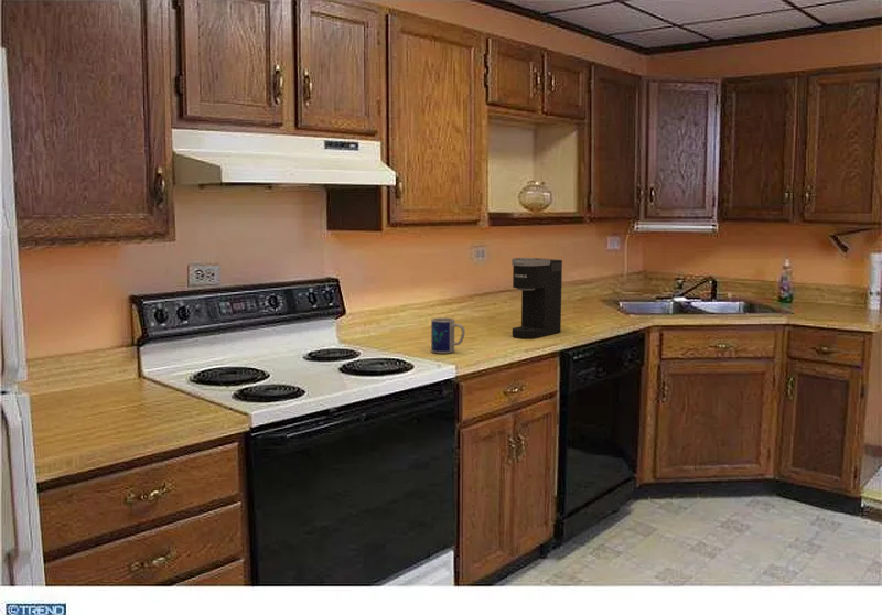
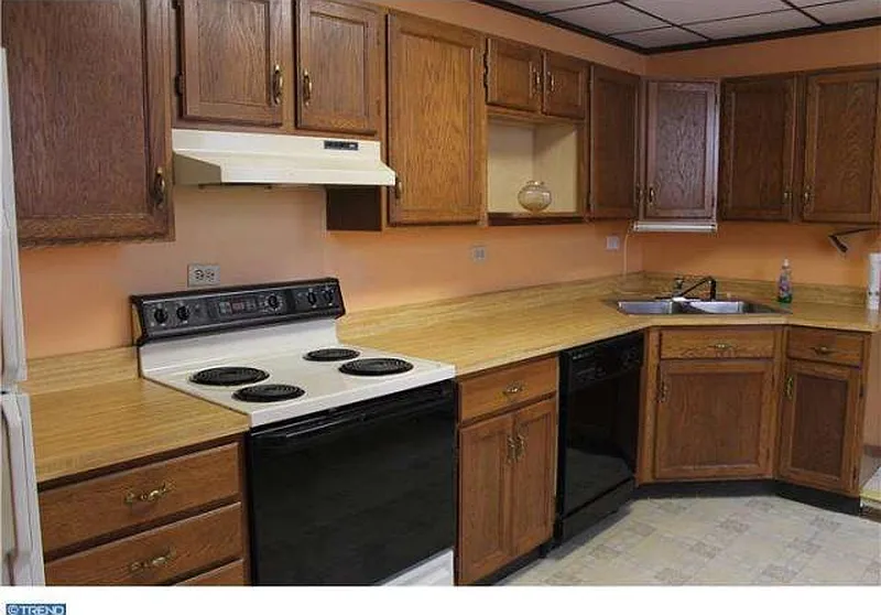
- coffee maker [510,257,563,339]
- mug [430,316,466,355]
